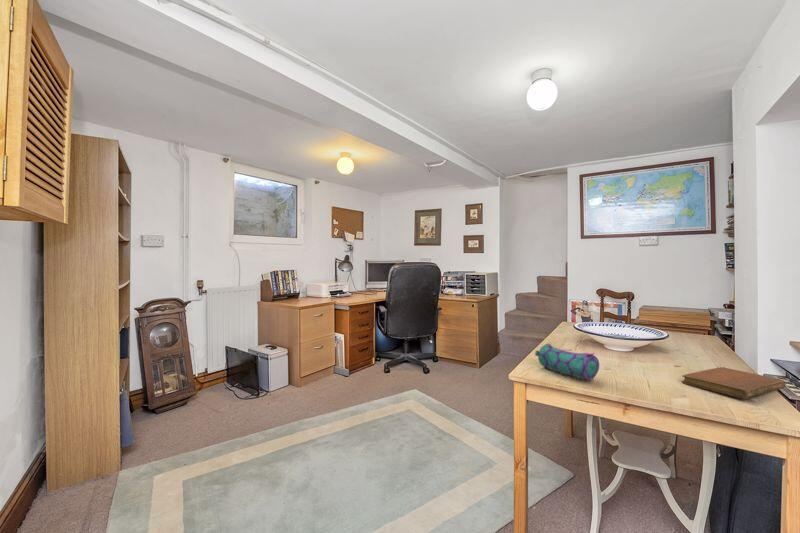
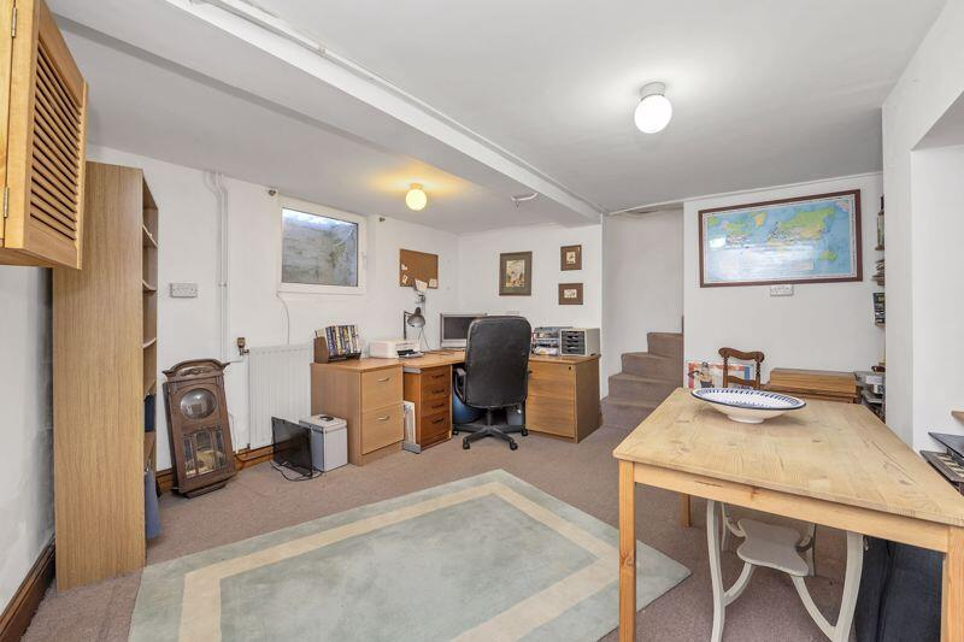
- notebook [681,366,787,400]
- pencil case [534,342,600,382]
